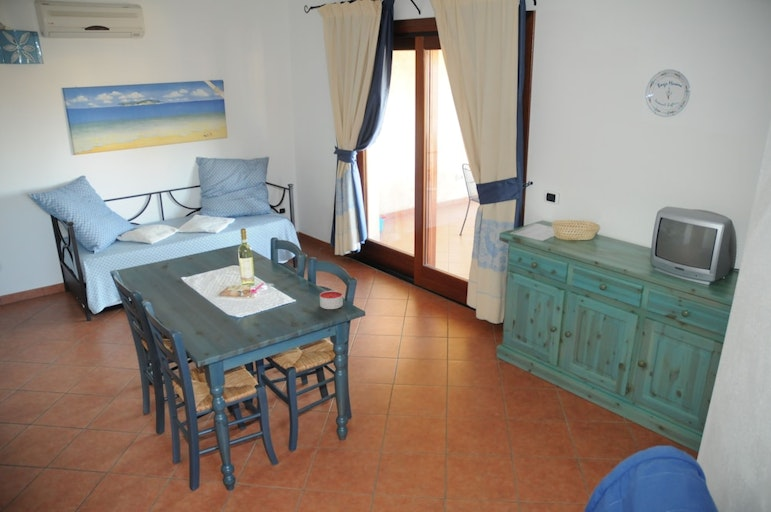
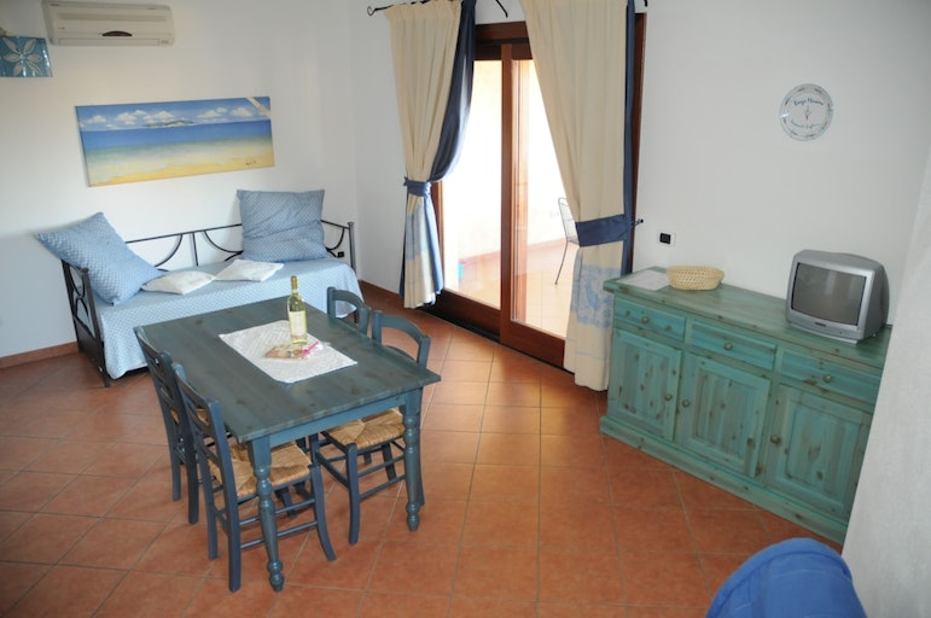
- candle [319,289,344,310]
